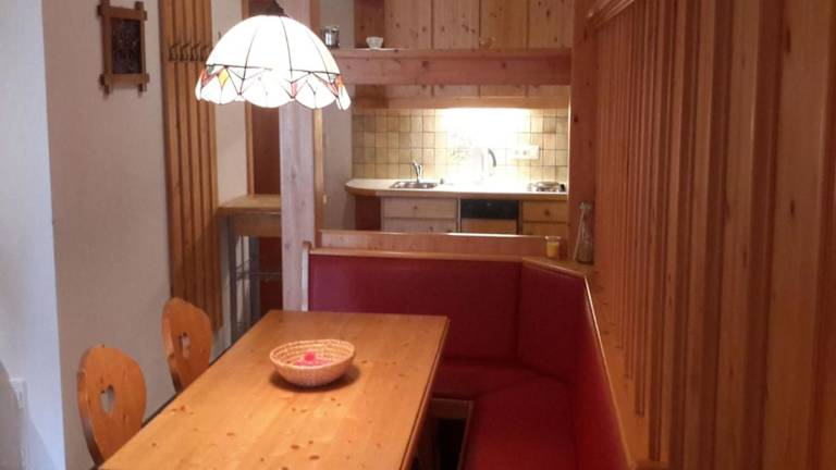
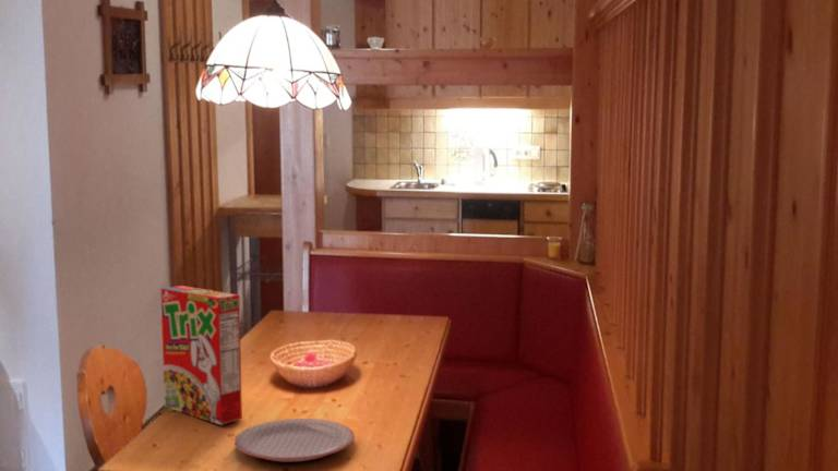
+ cereal box [160,285,243,426]
+ plate [234,418,356,462]
